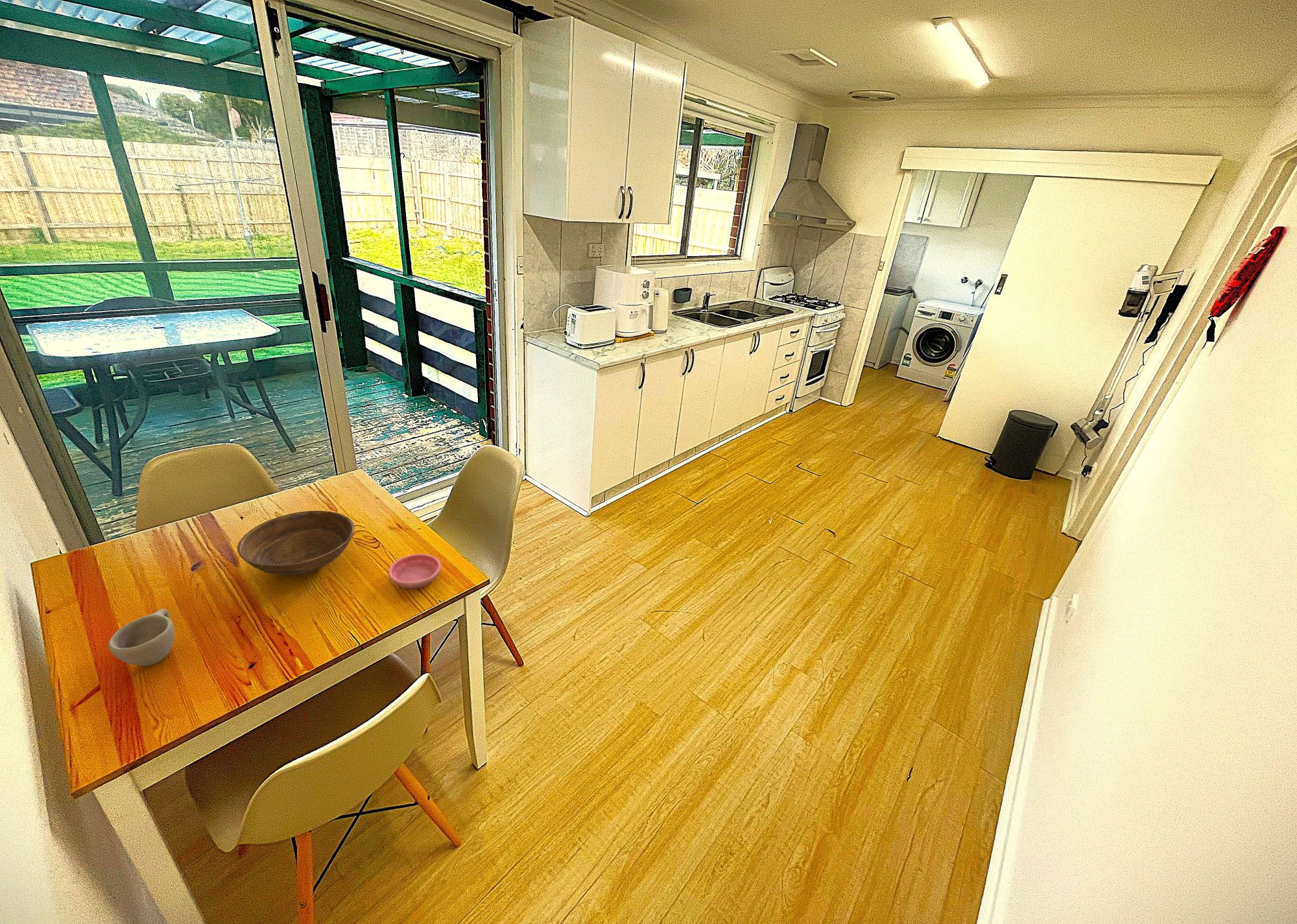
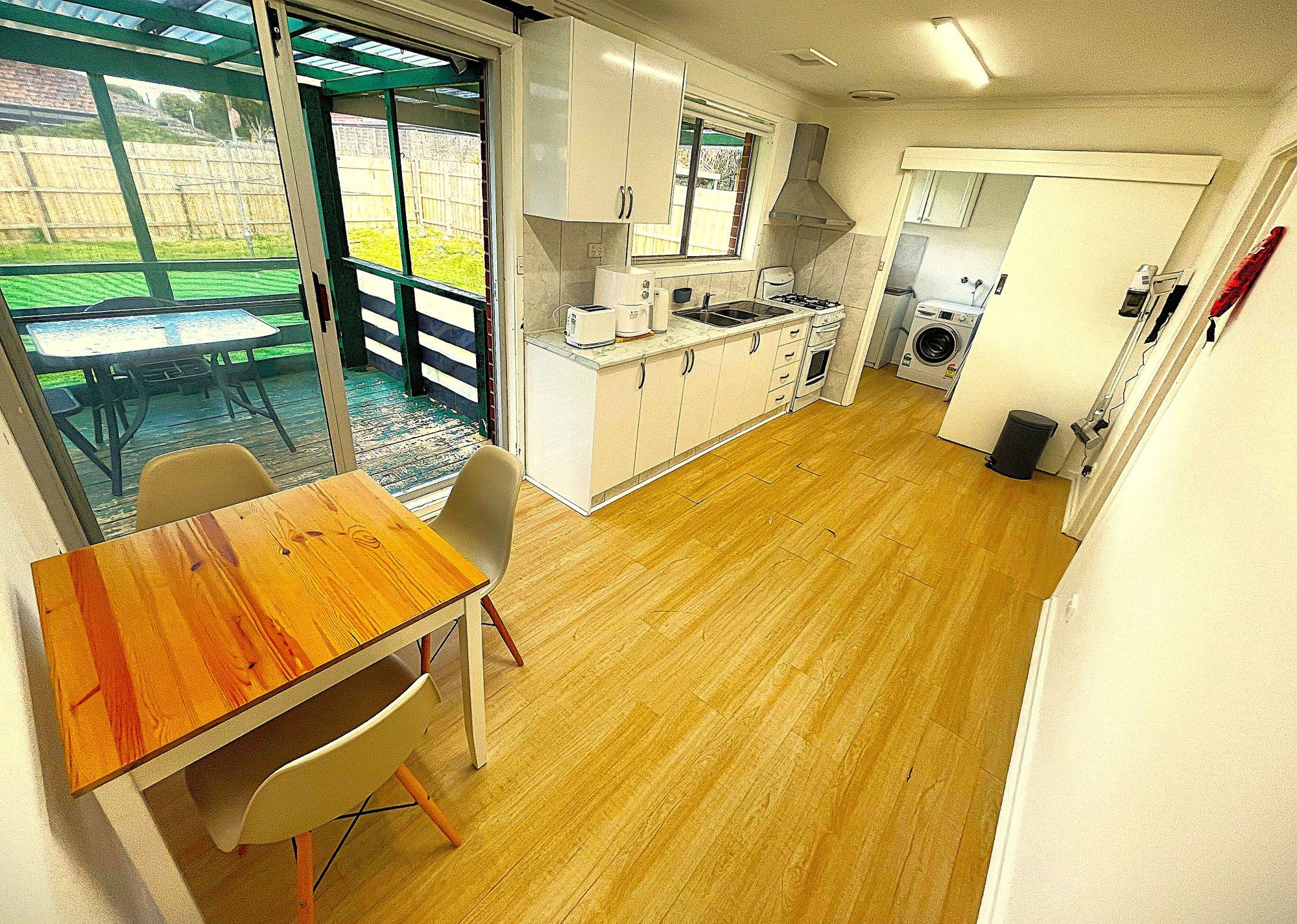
- saucer [388,553,442,589]
- cup [108,608,175,667]
- bowl [237,510,355,576]
